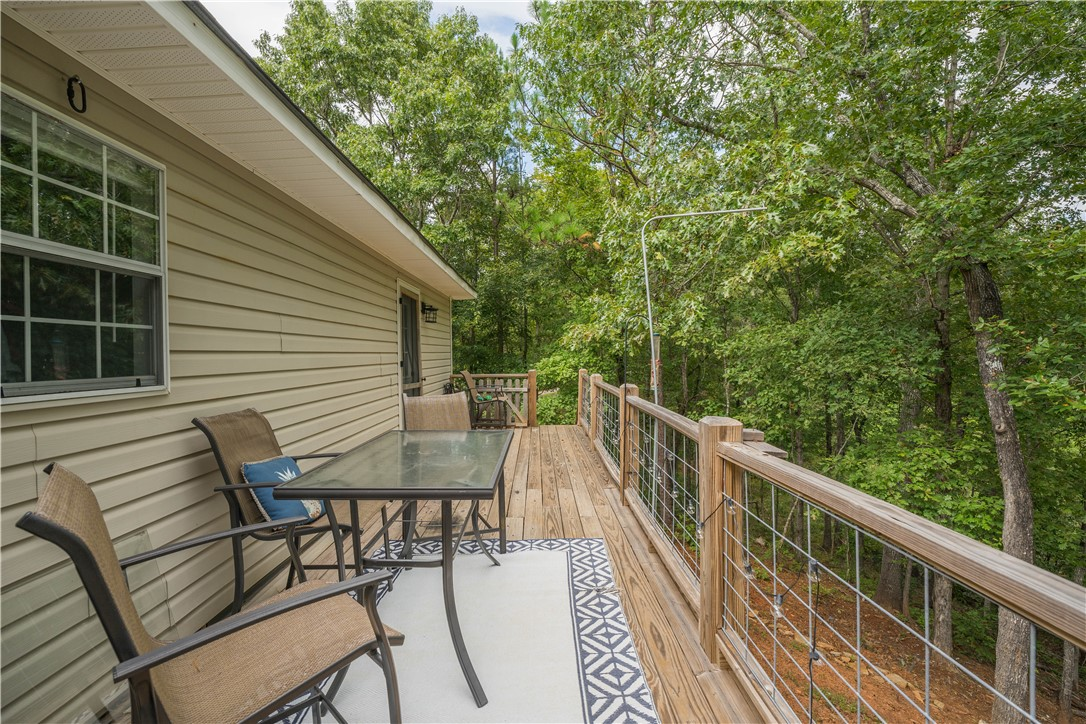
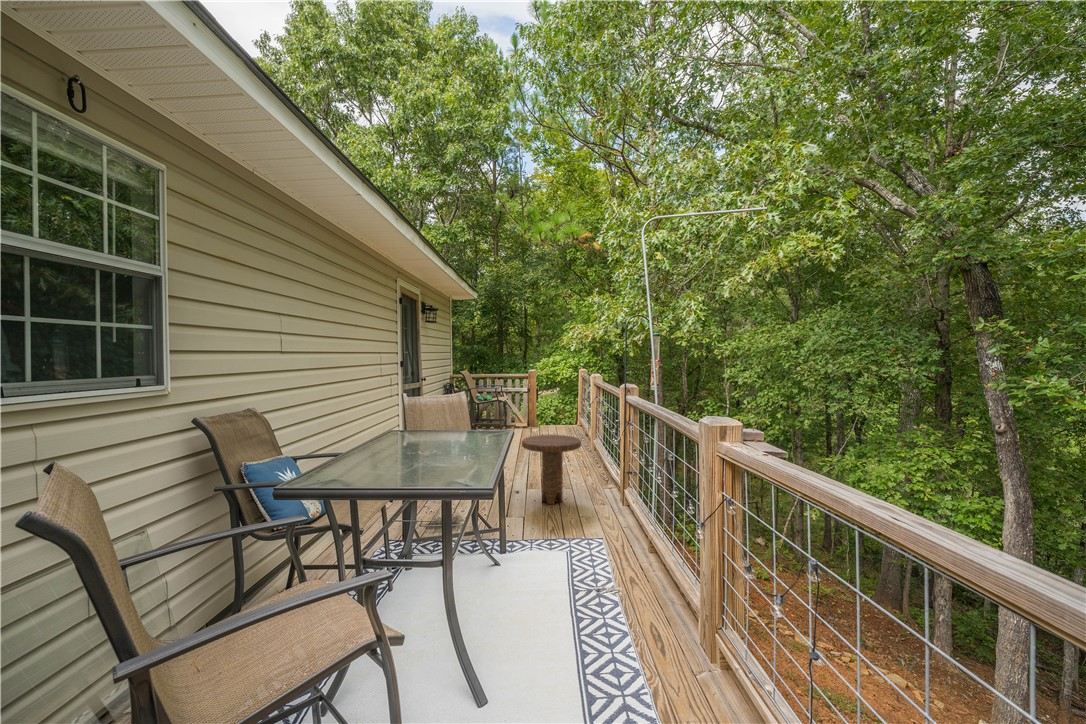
+ side table [521,434,582,505]
